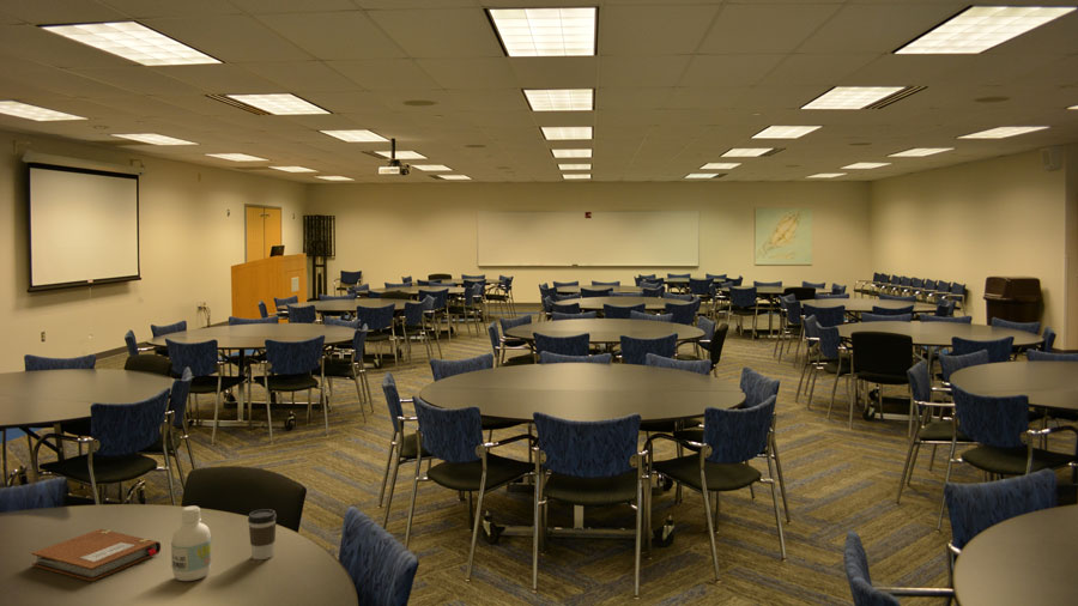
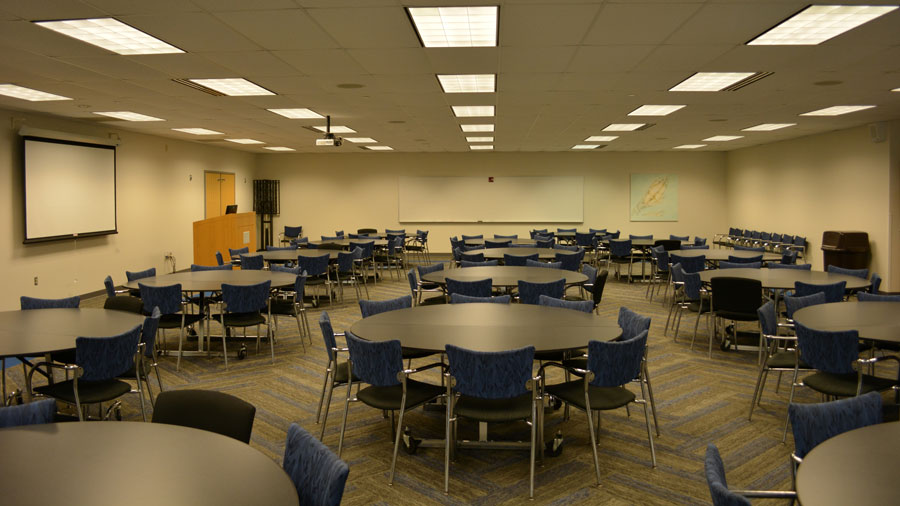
- coffee cup [247,508,278,560]
- notebook [31,528,162,582]
- bottle [170,504,213,582]
